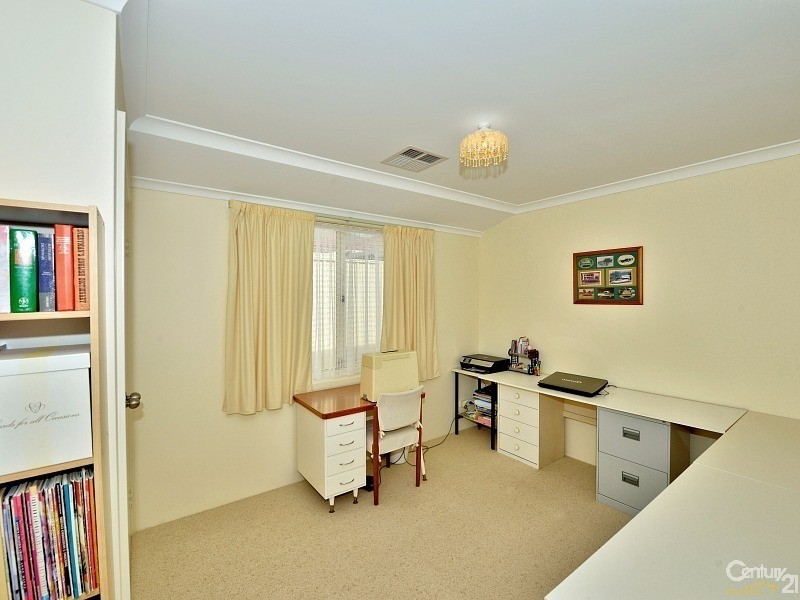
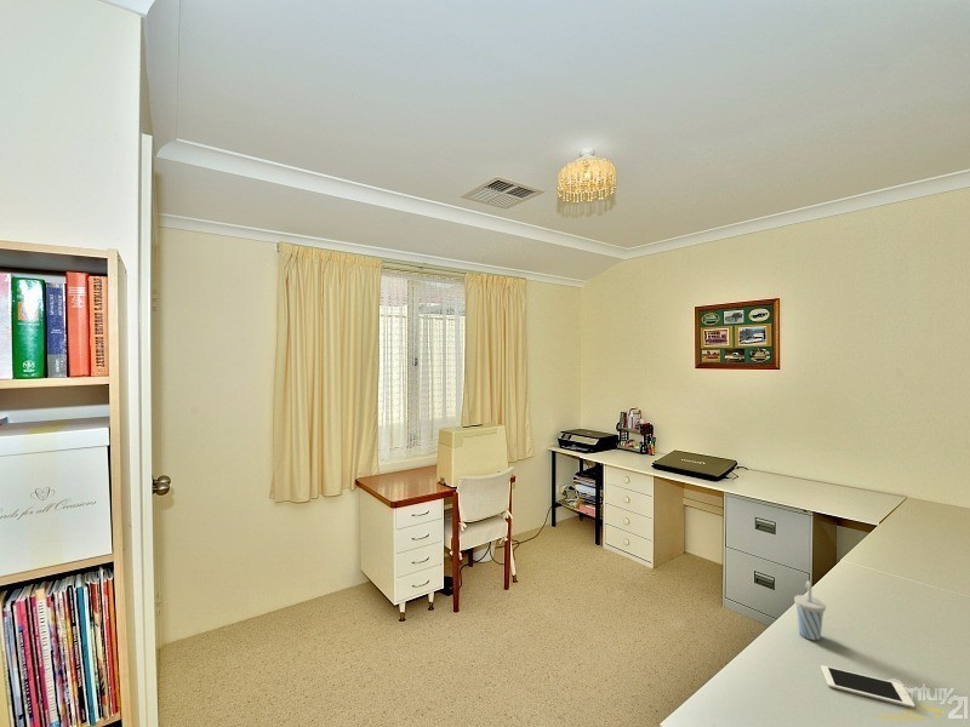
+ cup [793,580,827,641]
+ cell phone [820,664,917,709]
